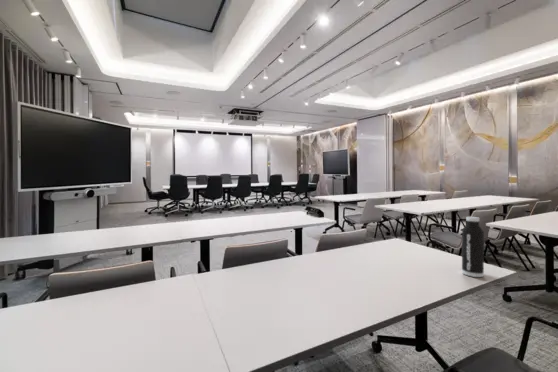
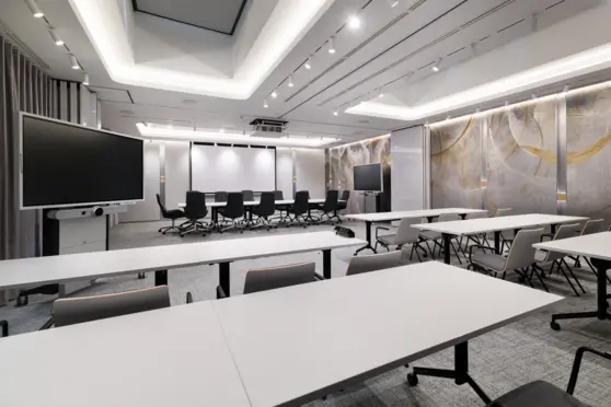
- water bottle [461,216,485,278]
